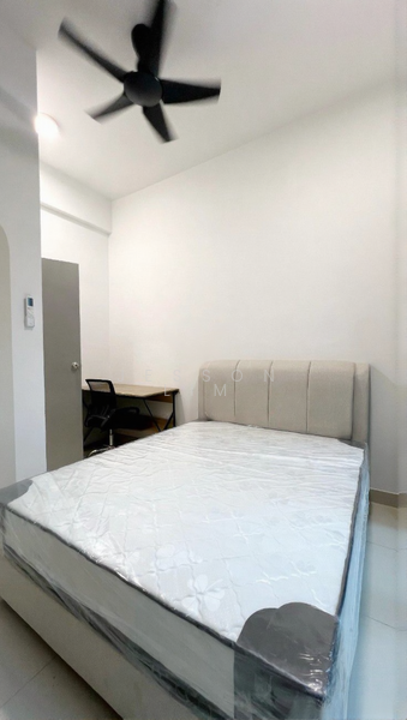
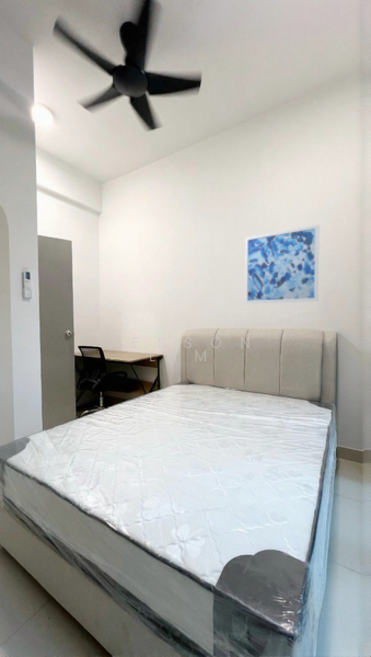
+ wall art [244,223,320,304]
